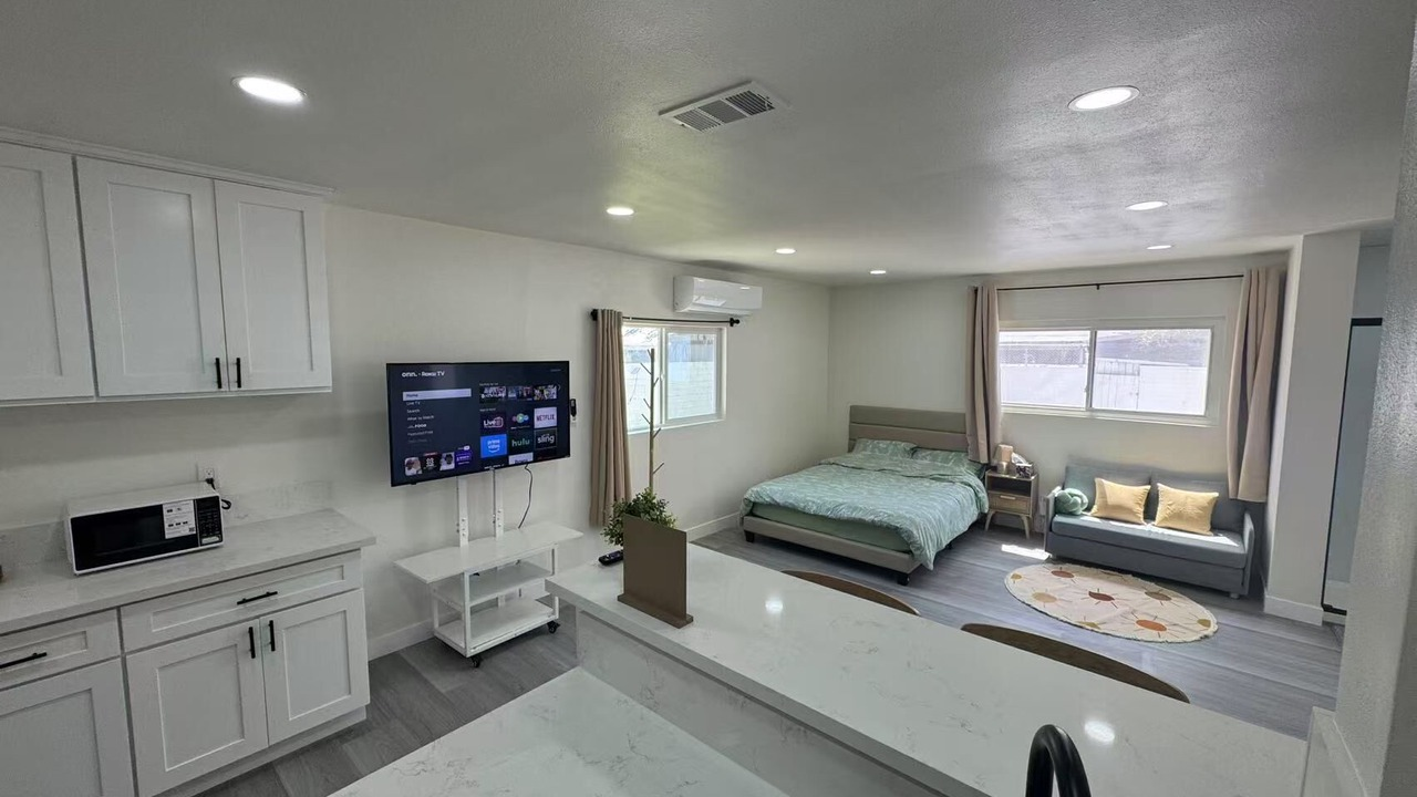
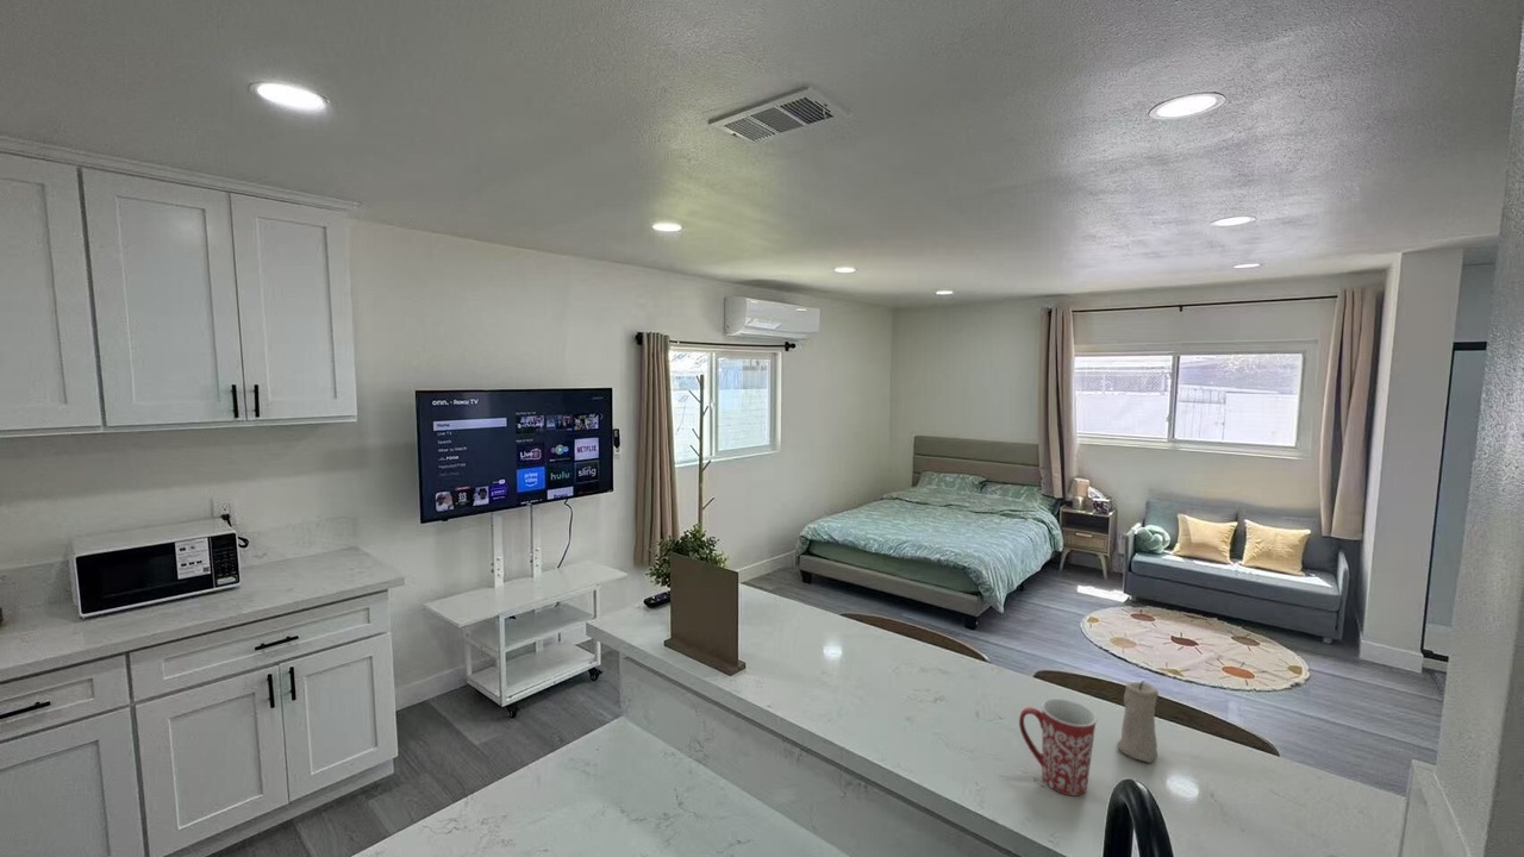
+ candle [1116,680,1160,764]
+ mug [1018,698,1099,796]
